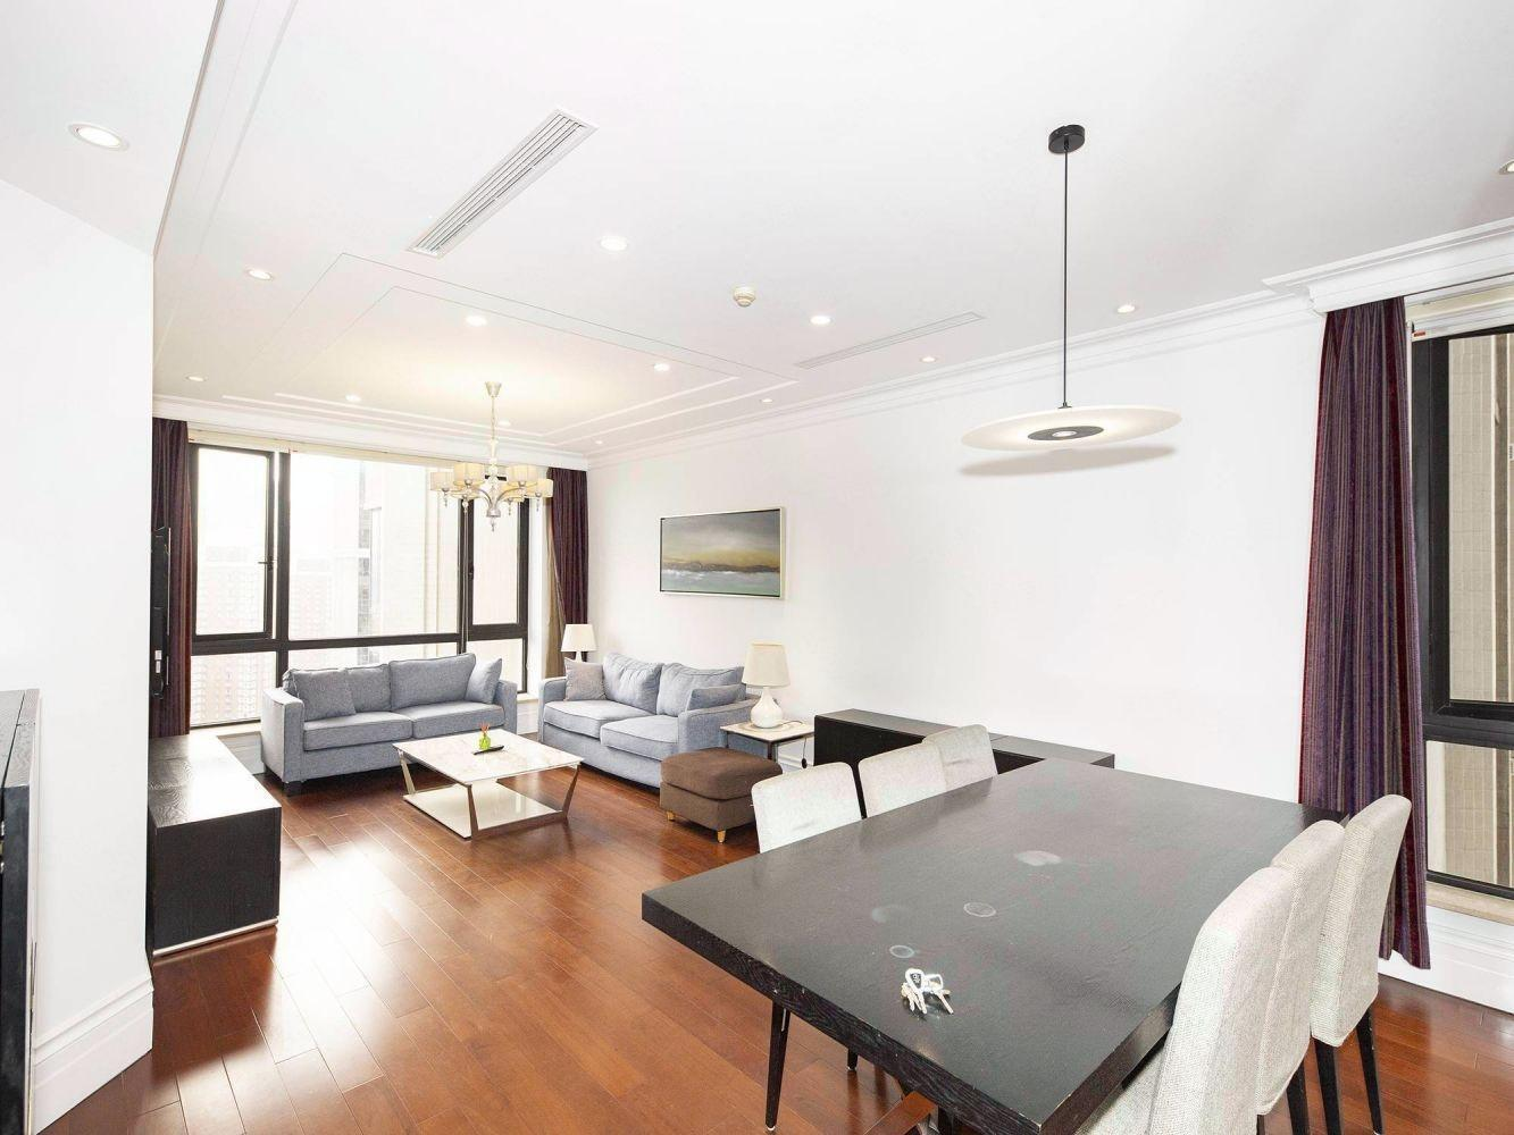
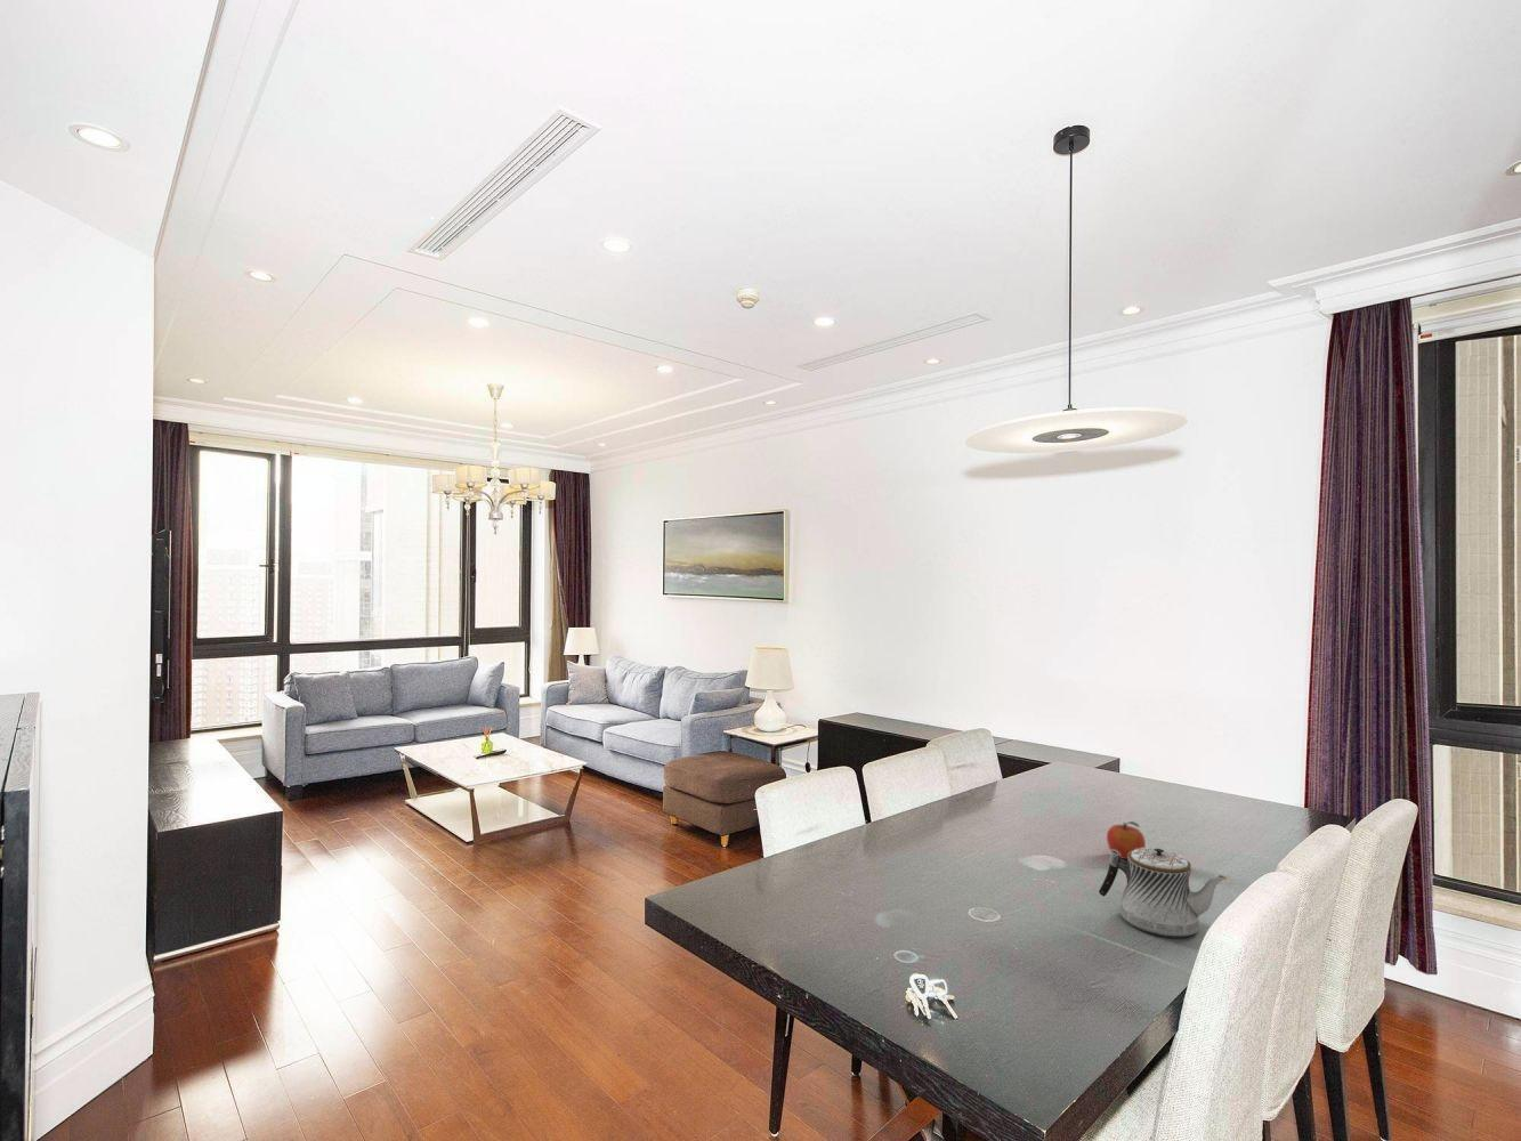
+ teapot [1098,846,1229,938]
+ fruit [1105,820,1147,861]
